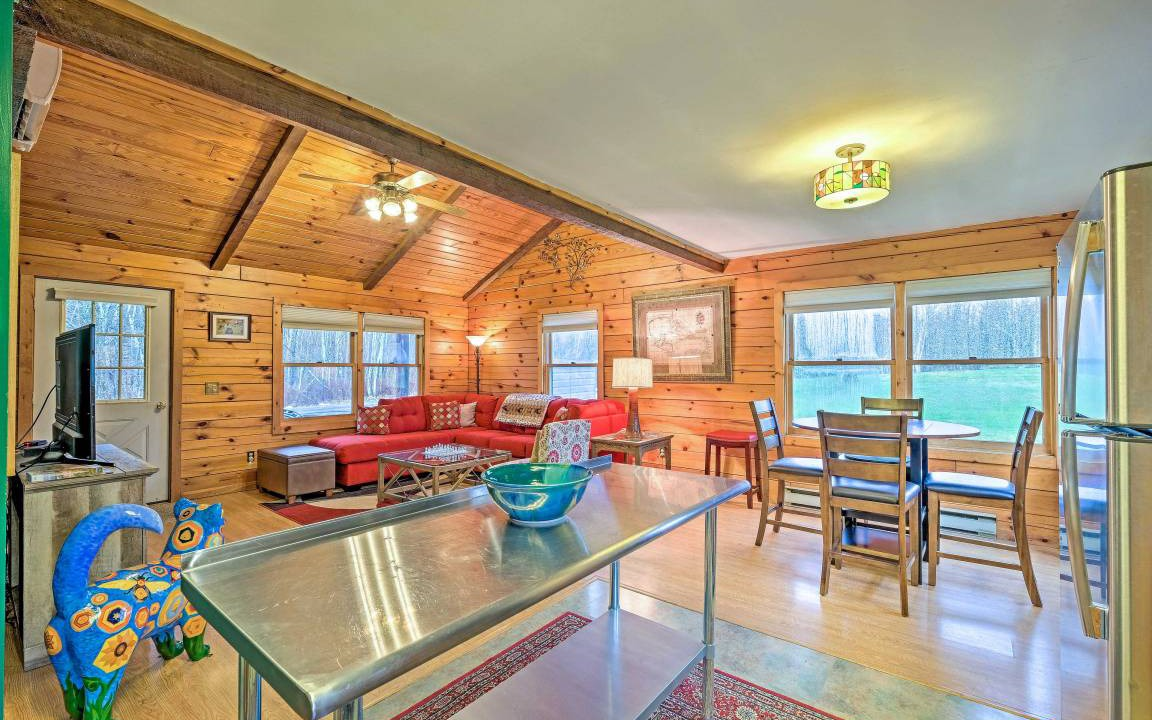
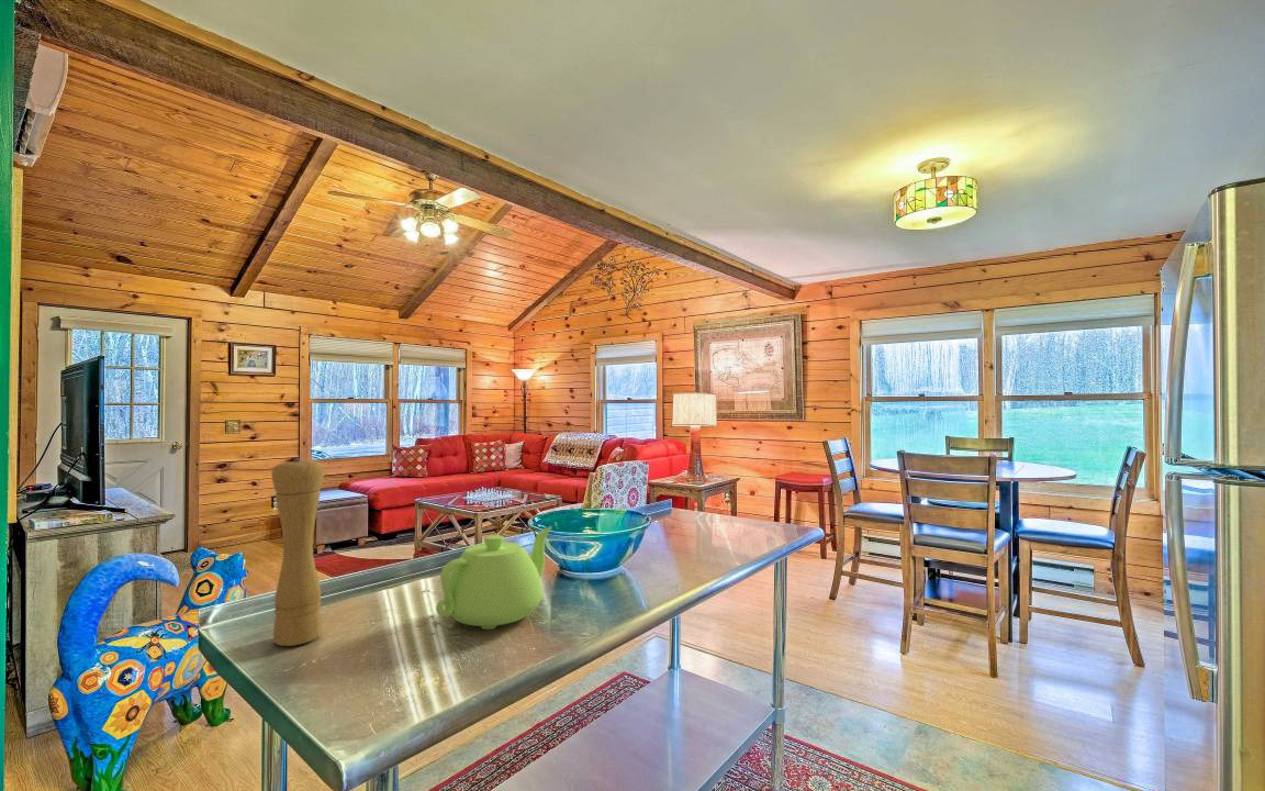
+ teapot [435,525,553,631]
+ pepper mill [270,457,325,647]
